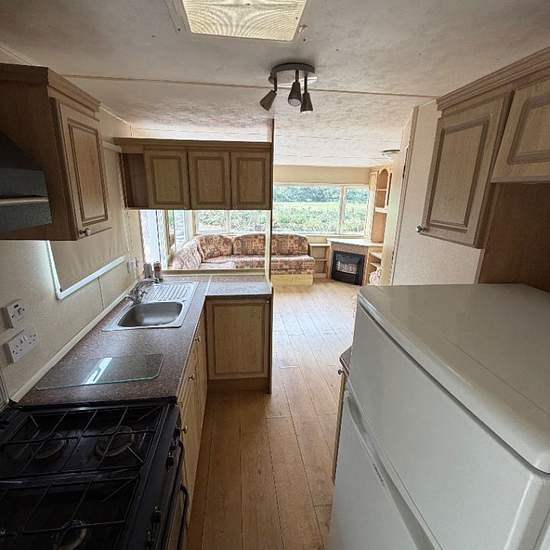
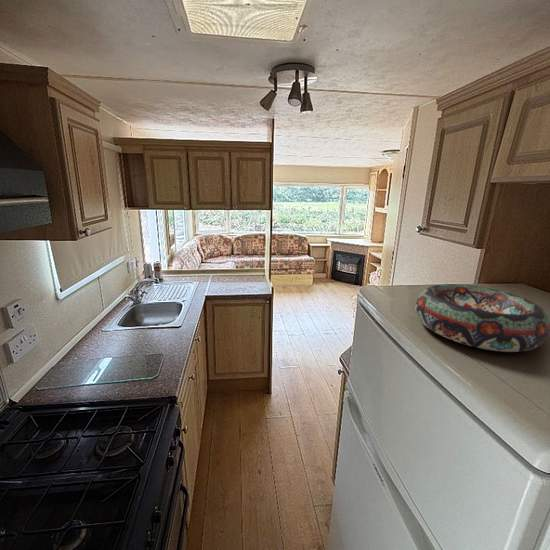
+ decorative bowl [415,283,550,353]
